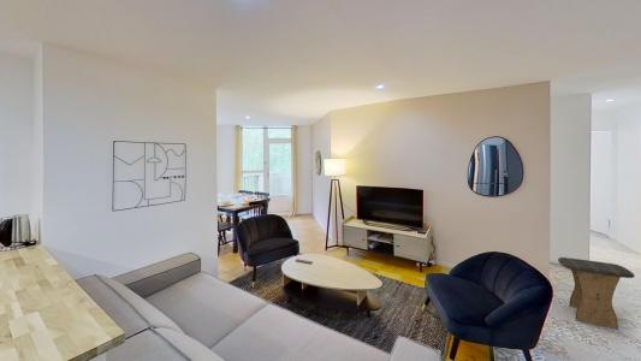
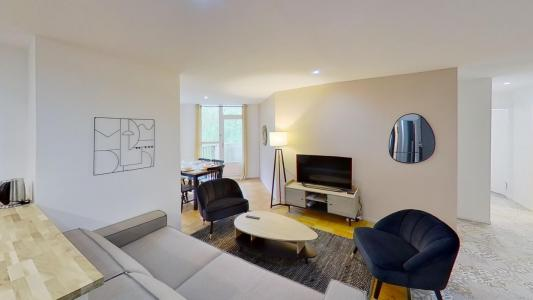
- stool [557,256,636,331]
